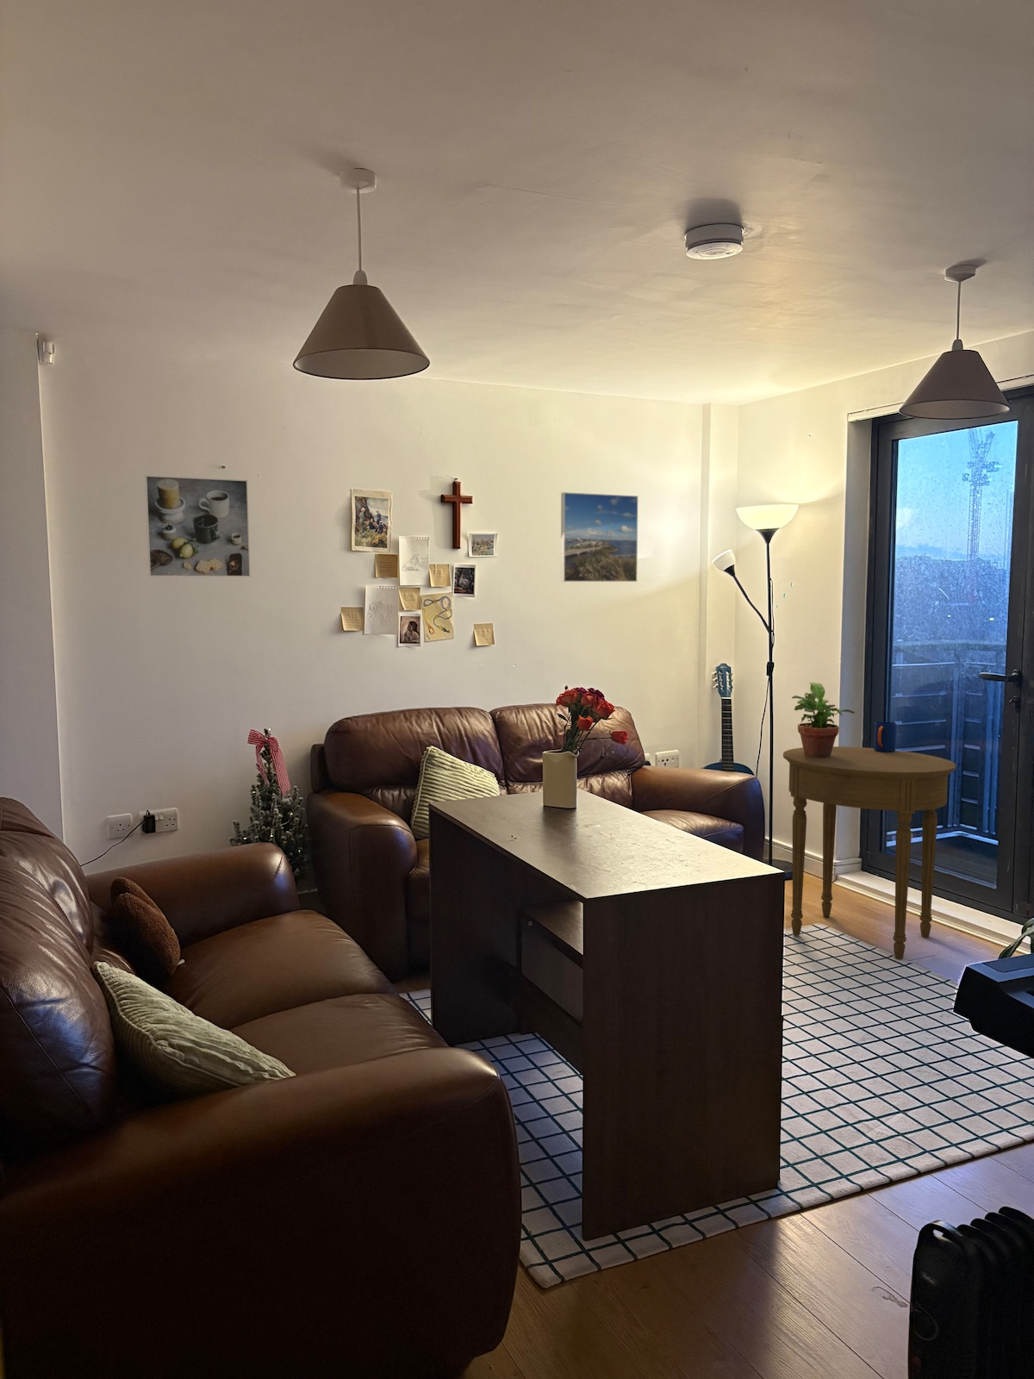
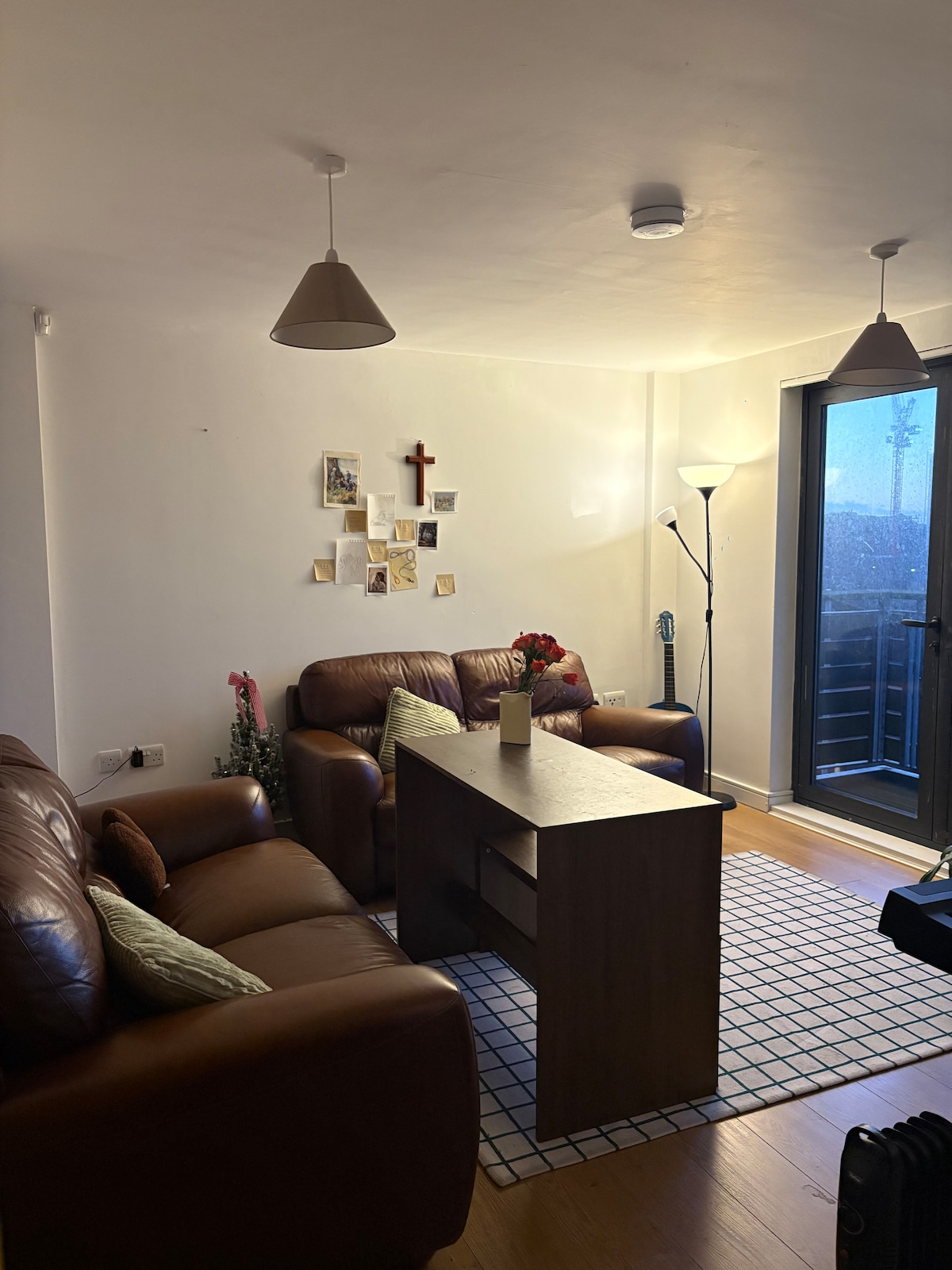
- potted plant [791,682,856,758]
- side table [782,746,957,960]
- mug [873,721,898,752]
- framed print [143,475,251,578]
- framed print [560,491,639,583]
